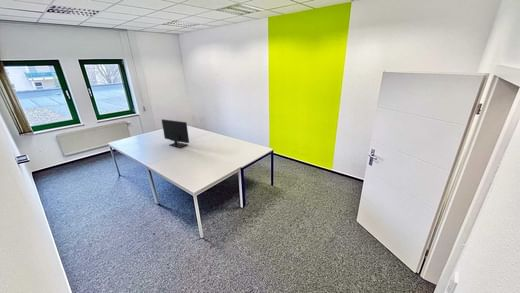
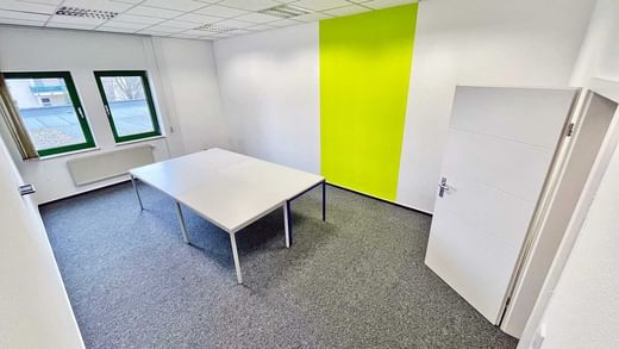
- monitor [161,118,190,149]
